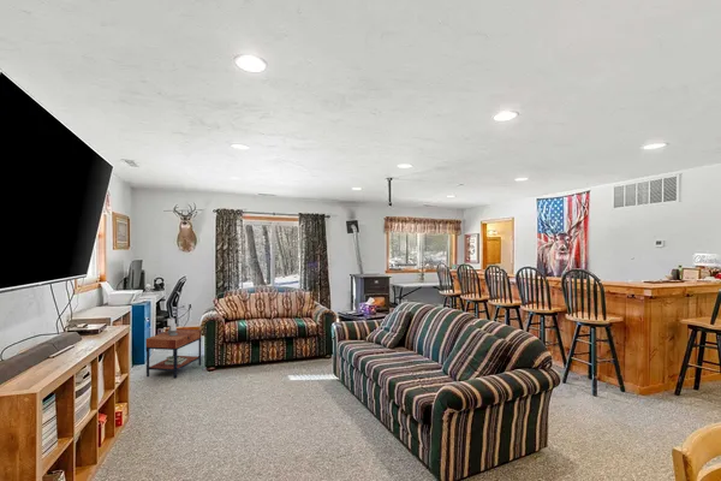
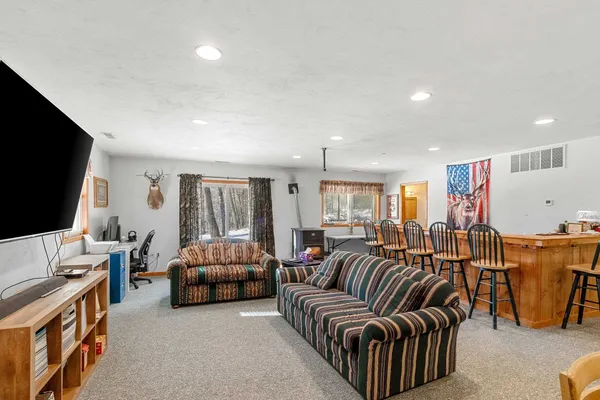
- side table [145,317,202,380]
